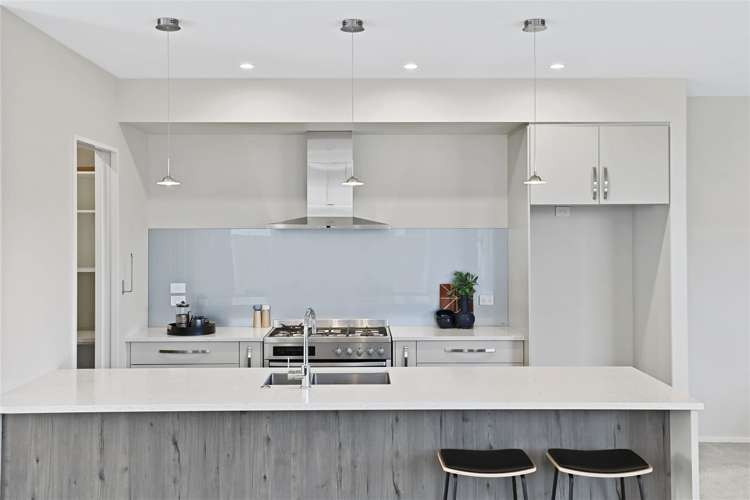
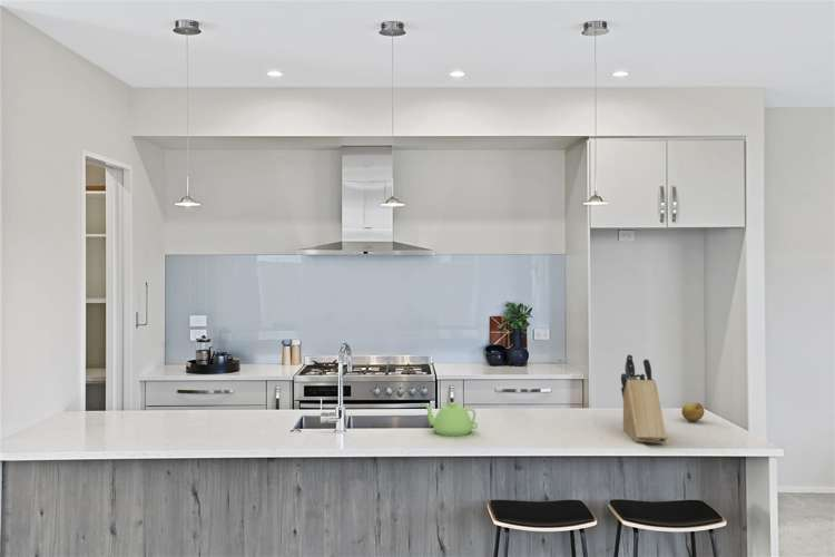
+ knife block [620,353,668,444]
+ teapot [422,401,479,437]
+ fruit [680,401,705,422]
